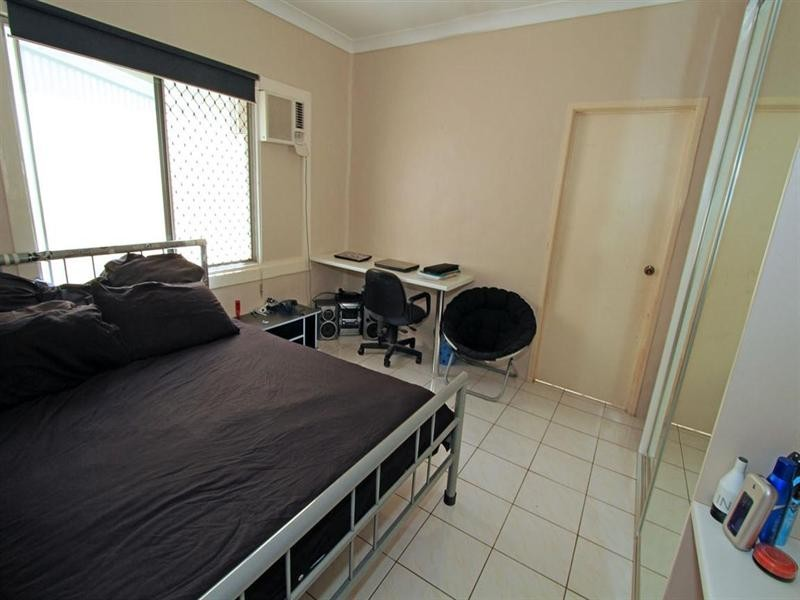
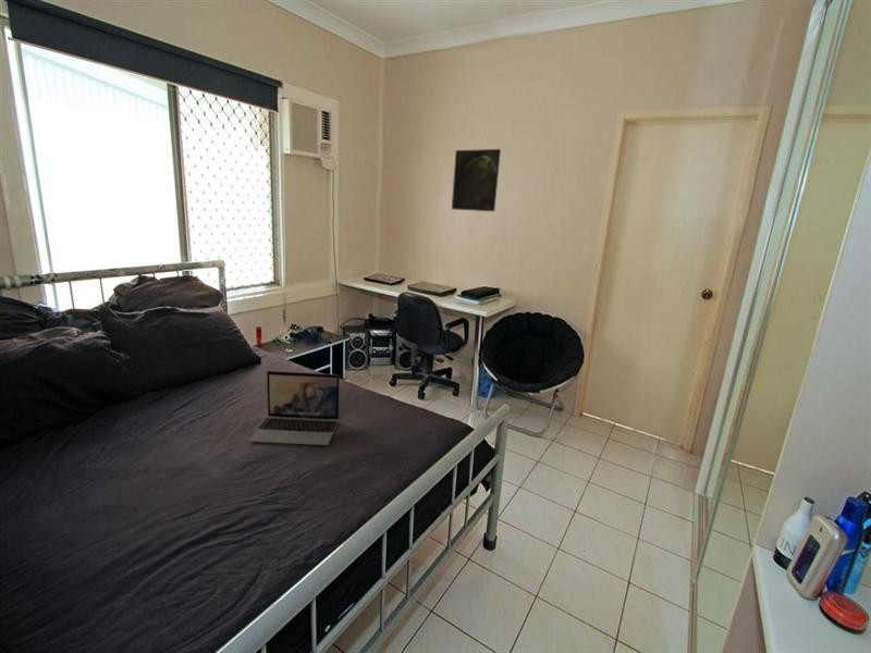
+ laptop [248,370,341,446]
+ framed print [451,148,502,212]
